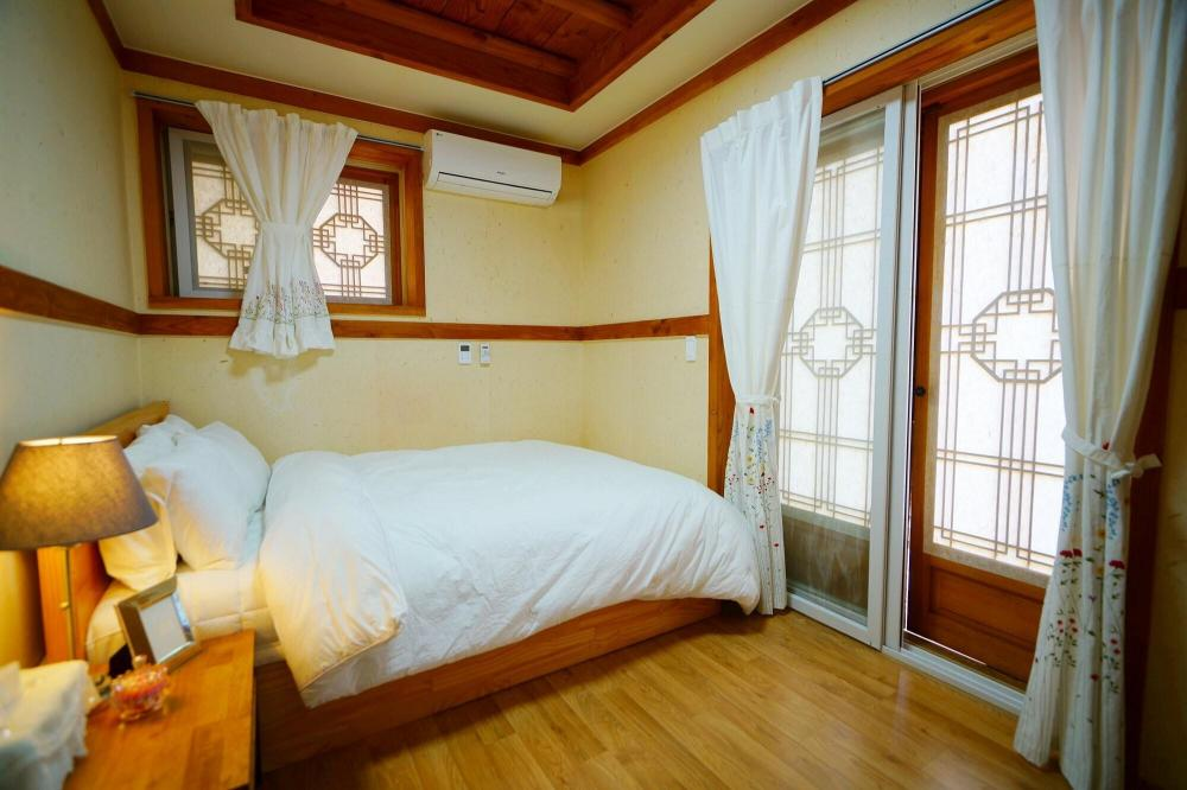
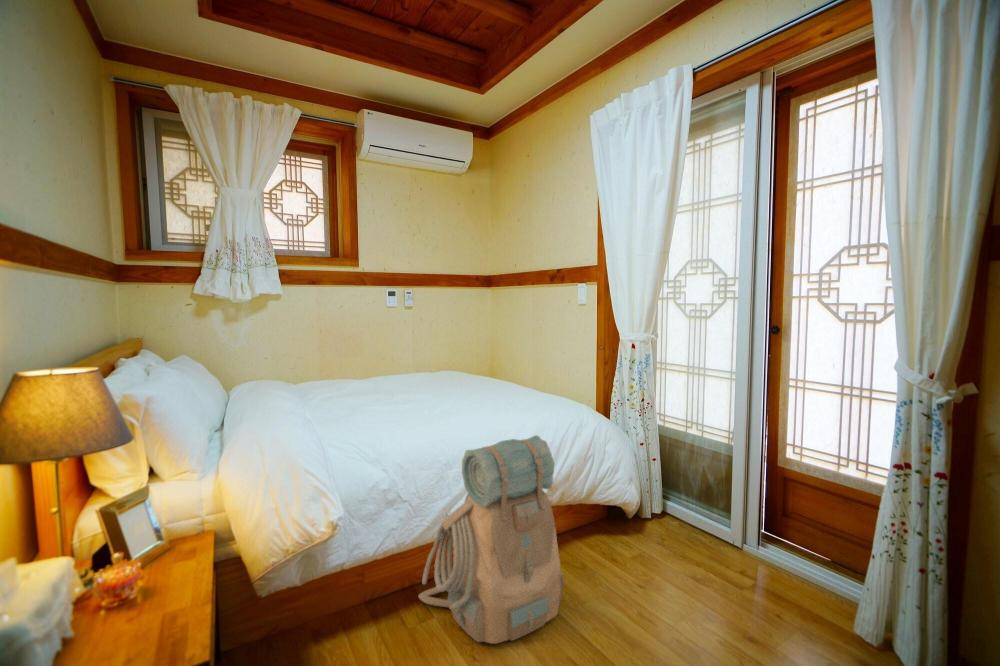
+ backpack [417,434,565,645]
